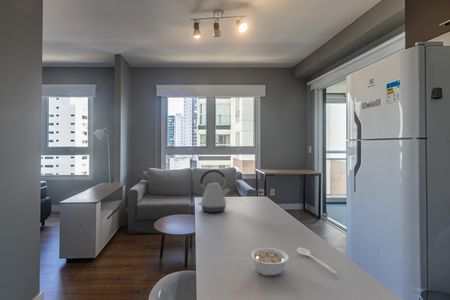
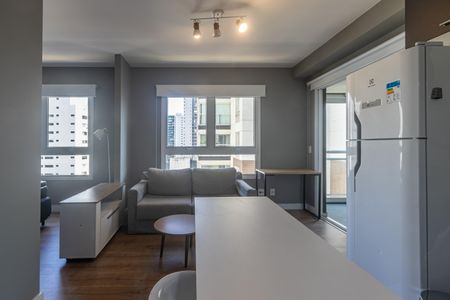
- kettle [197,169,231,213]
- stirrer [296,247,337,274]
- legume [249,247,290,277]
